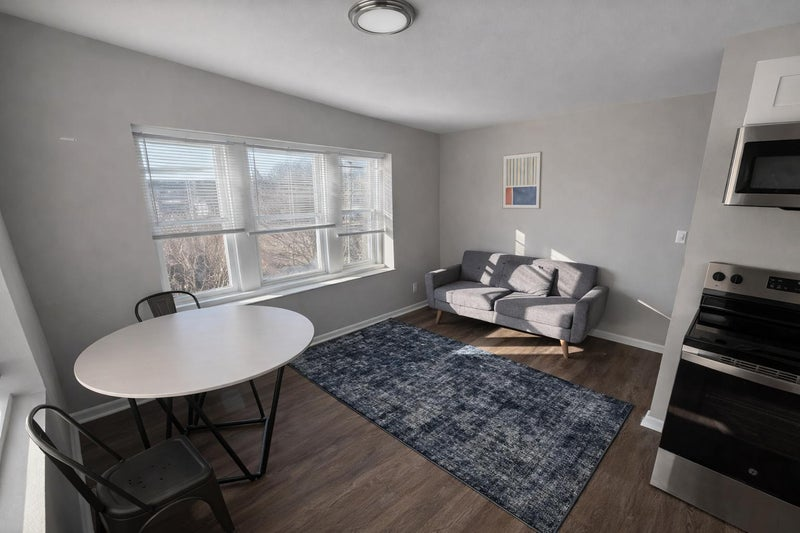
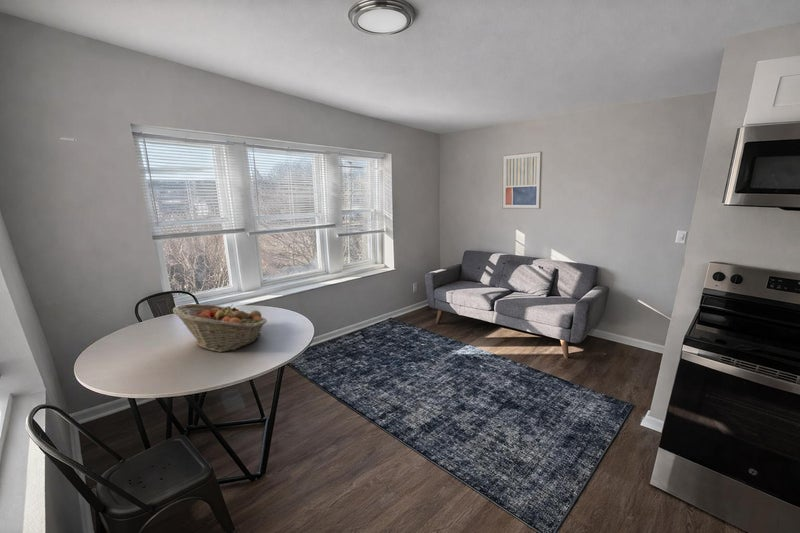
+ fruit basket [172,303,268,353]
